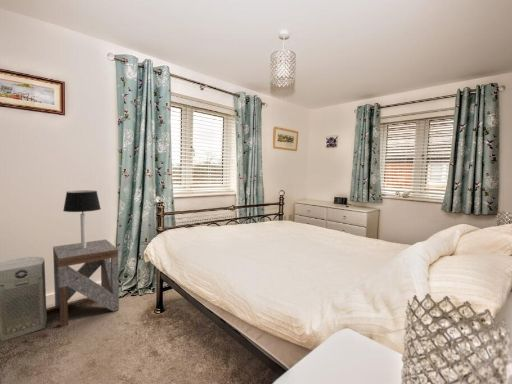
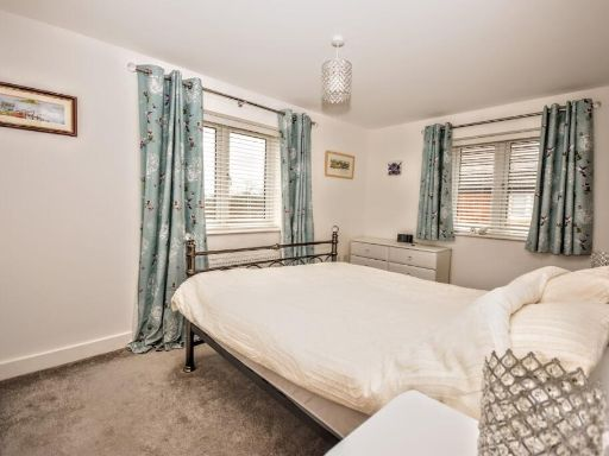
- fan [0,256,48,342]
- side table [52,238,120,328]
- table lamp [62,190,102,248]
